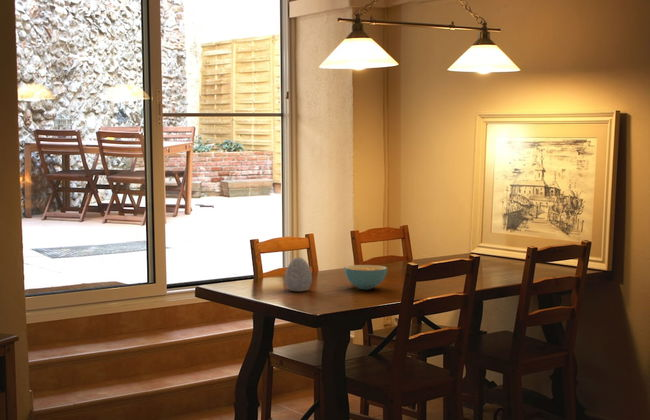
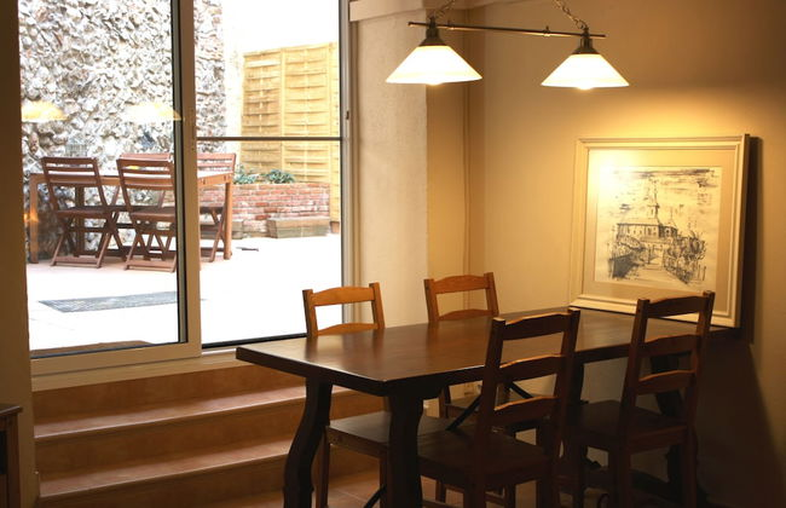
- decorative egg [284,256,313,292]
- cereal bowl [343,264,388,290]
